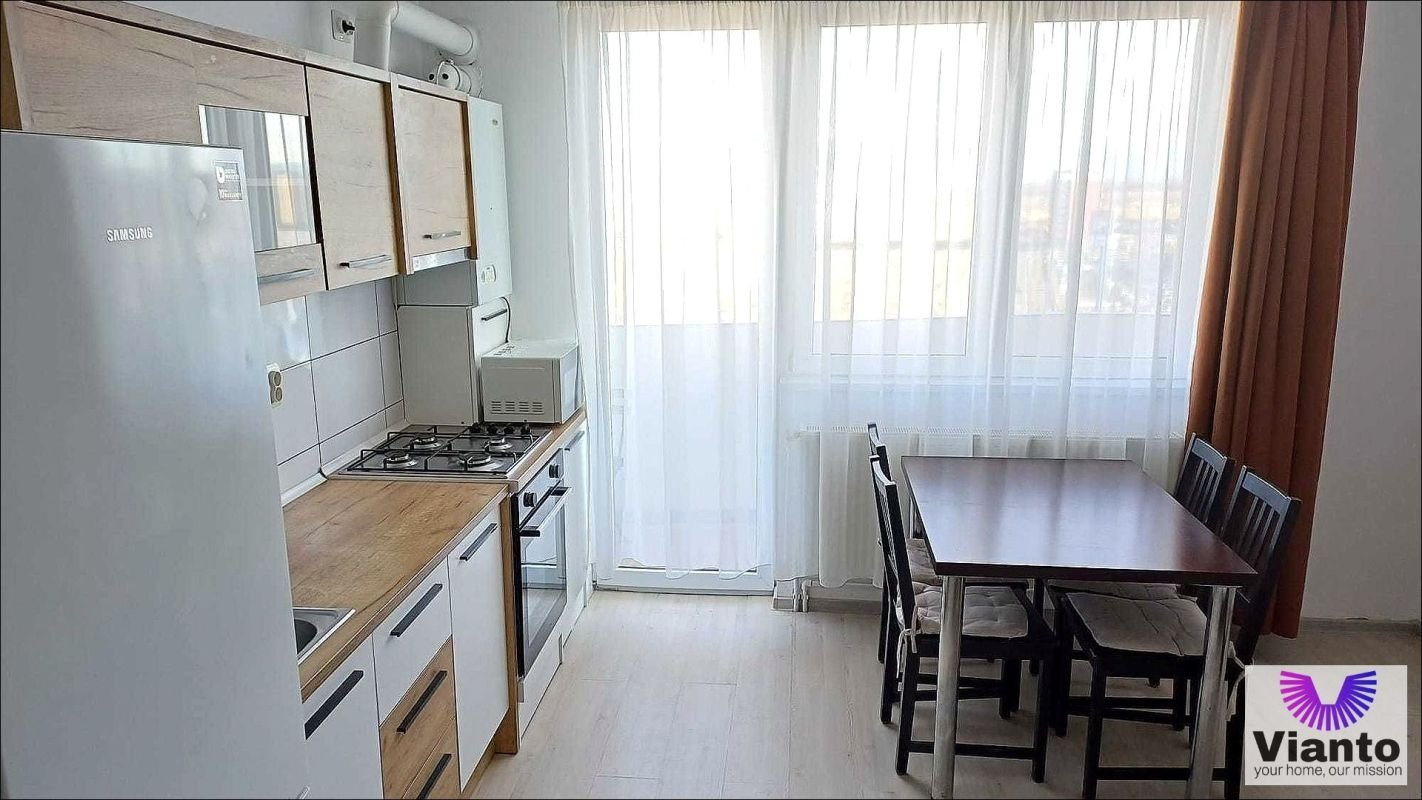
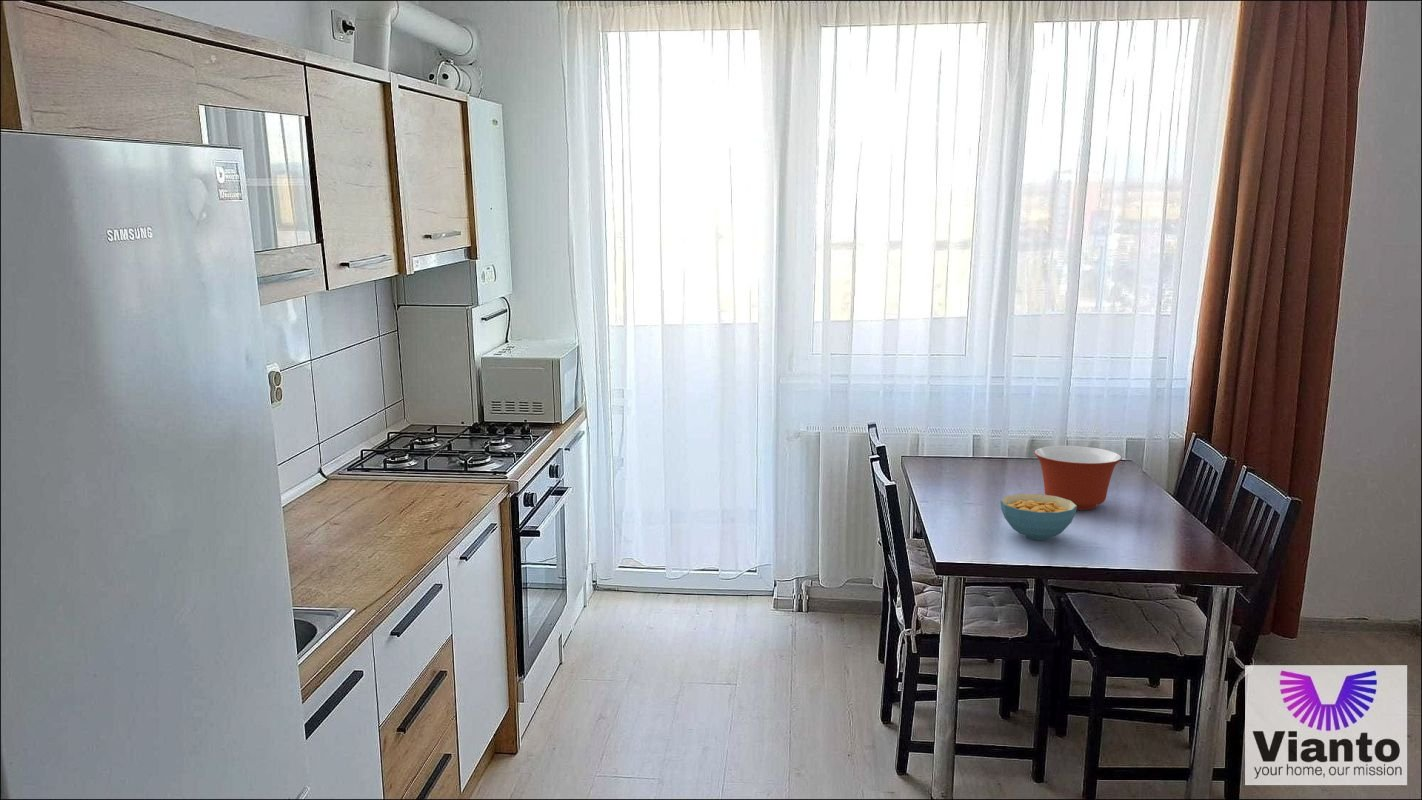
+ cereal bowl [999,493,1077,541]
+ mixing bowl [1033,445,1123,511]
